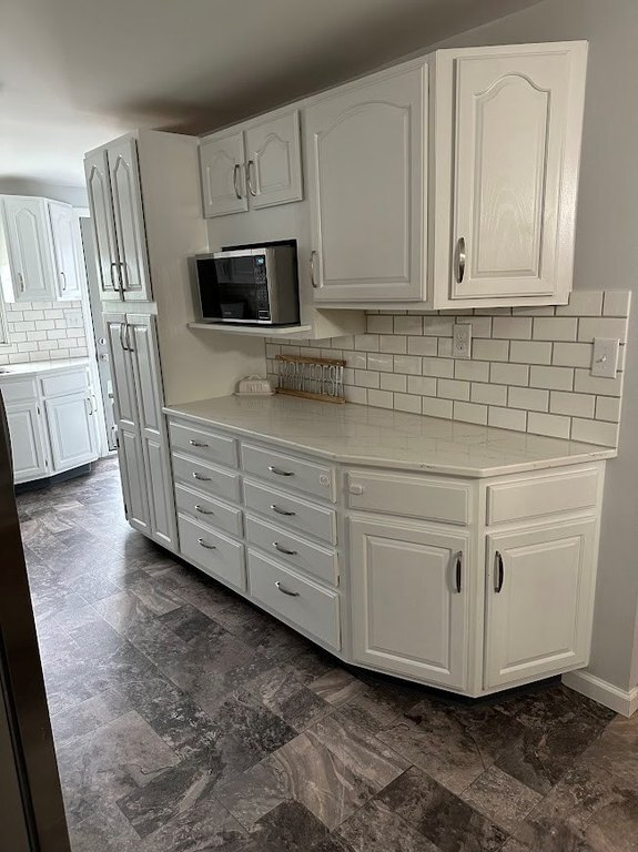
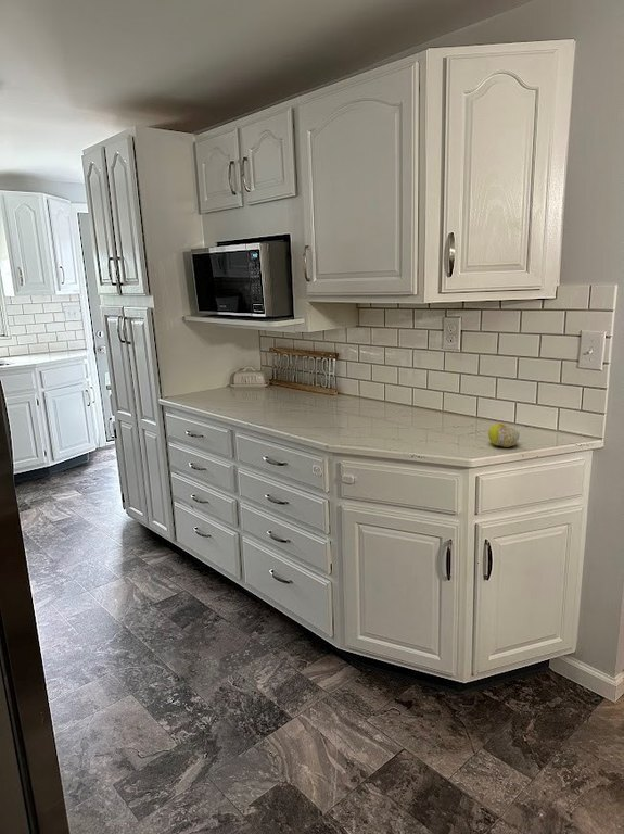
+ fruit [487,422,520,448]
